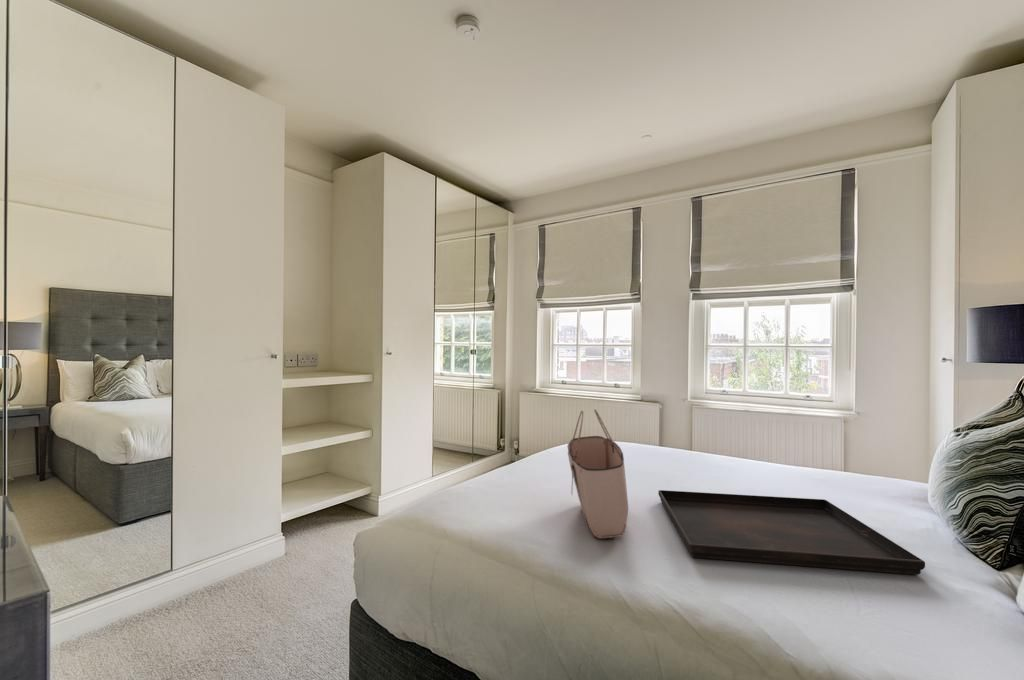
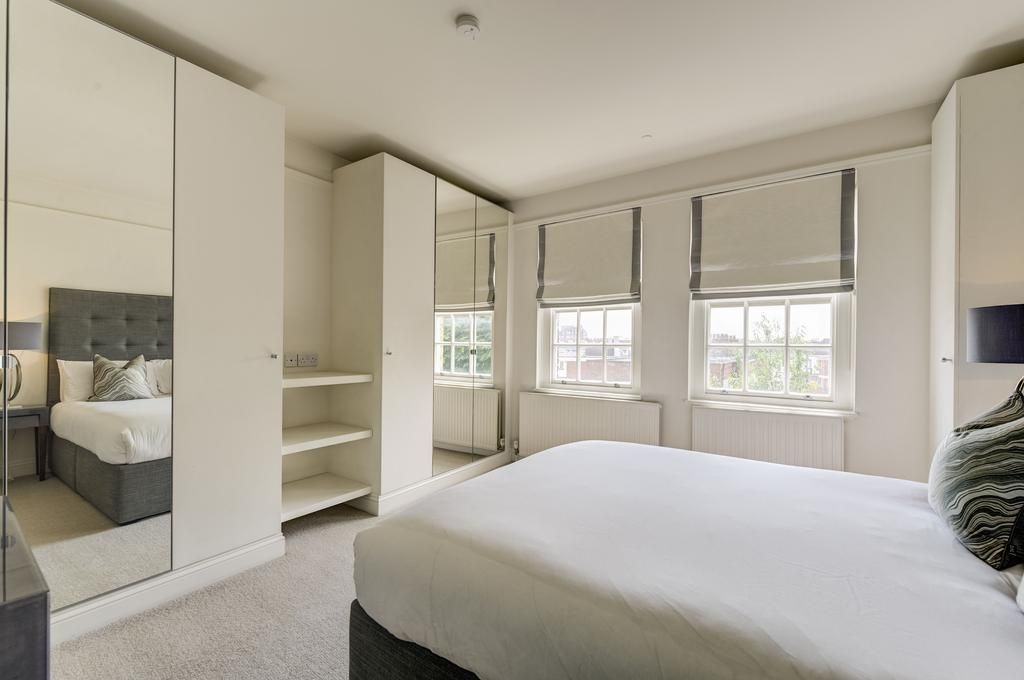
- serving tray [657,489,926,576]
- tote bag [566,408,629,539]
